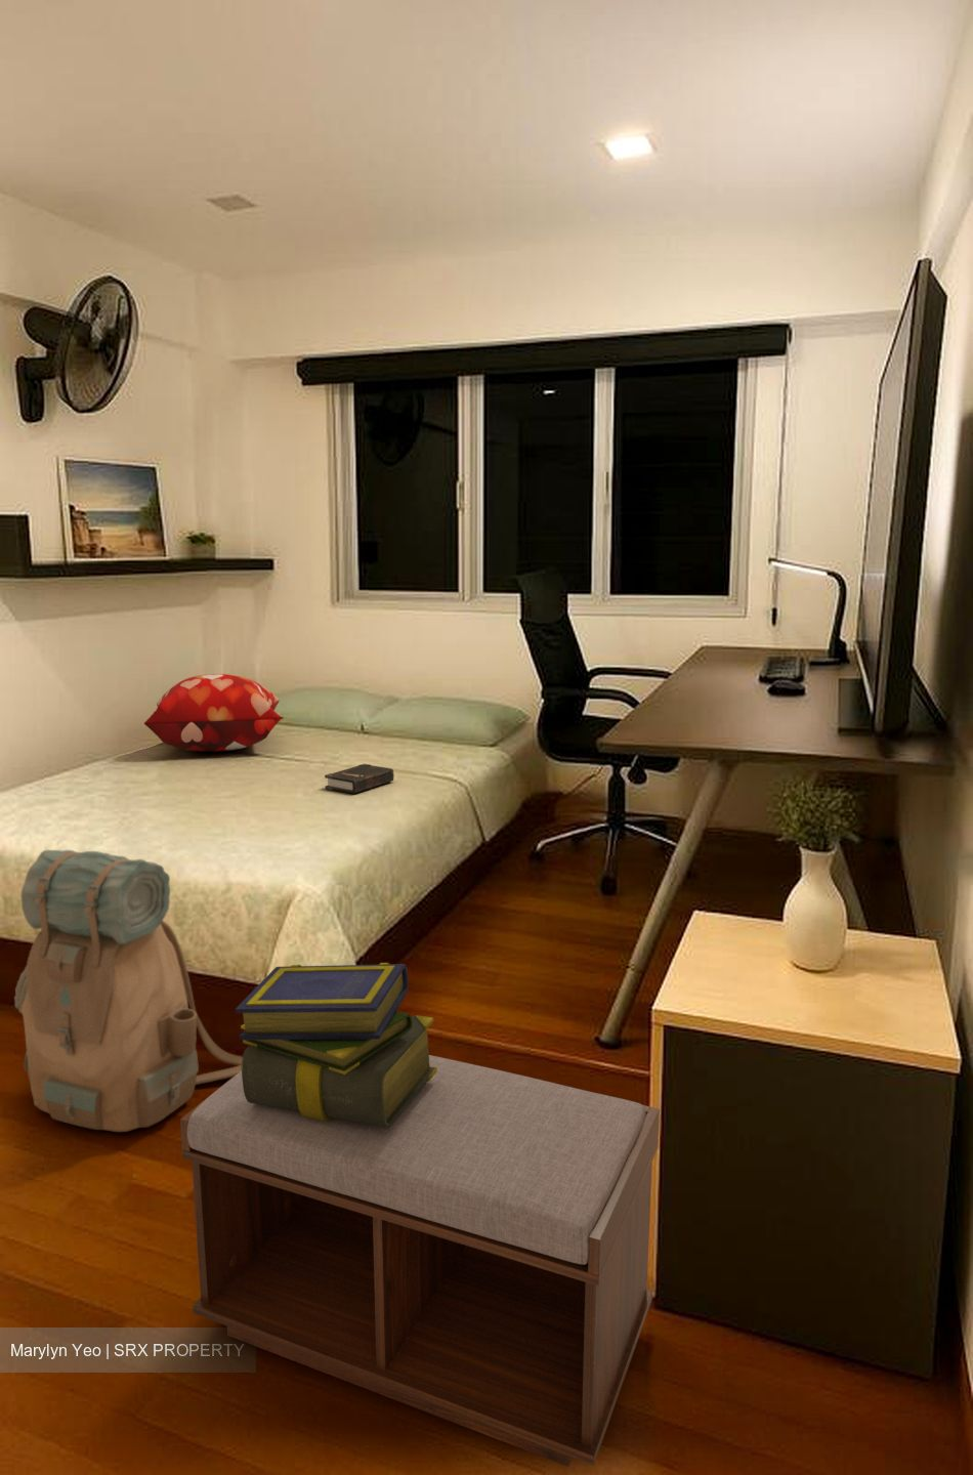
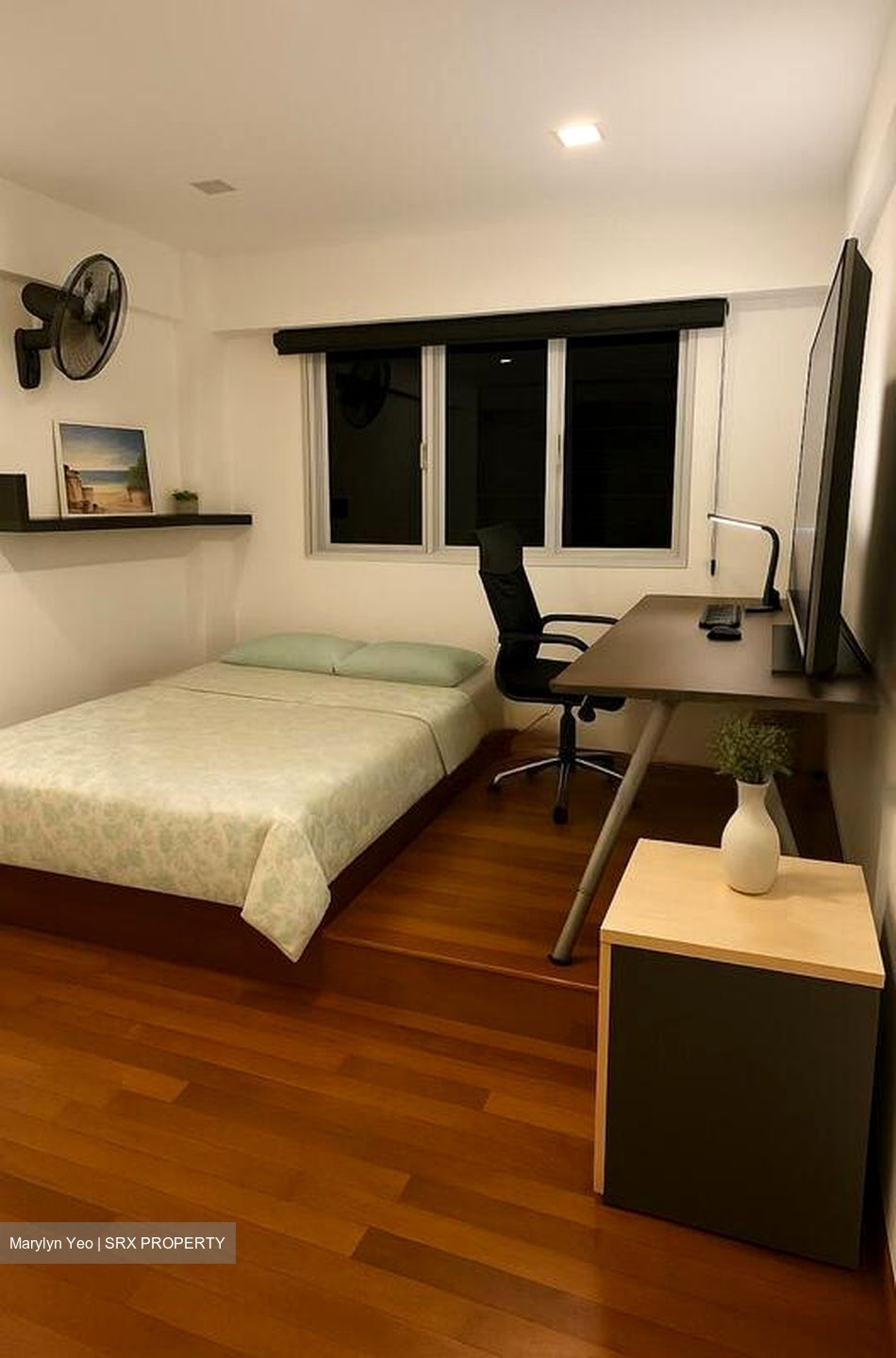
- bench [179,1054,660,1467]
- hardback book [324,764,395,795]
- stack of books [235,962,438,1127]
- decorative pillow [143,673,285,753]
- backpack [13,849,243,1133]
